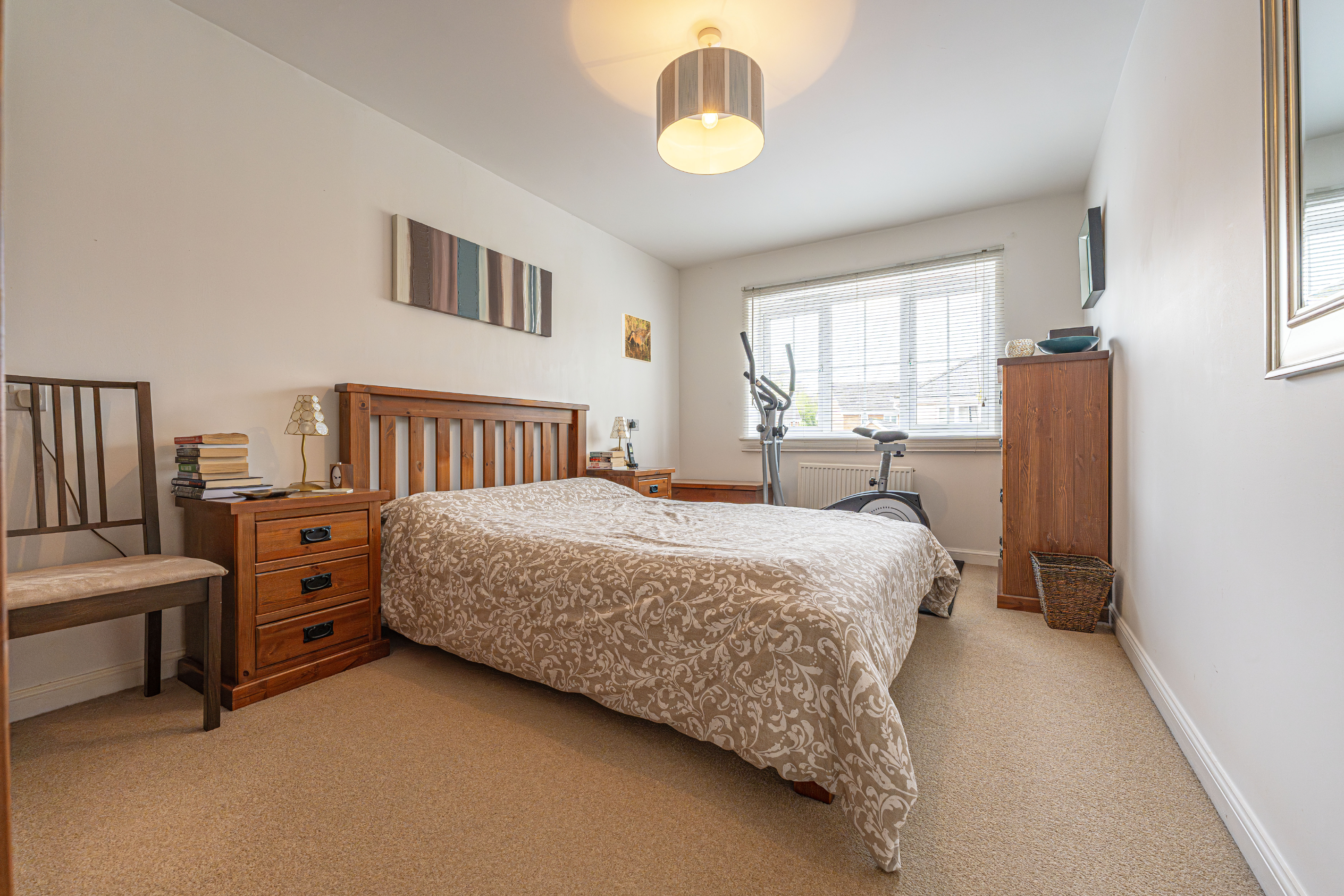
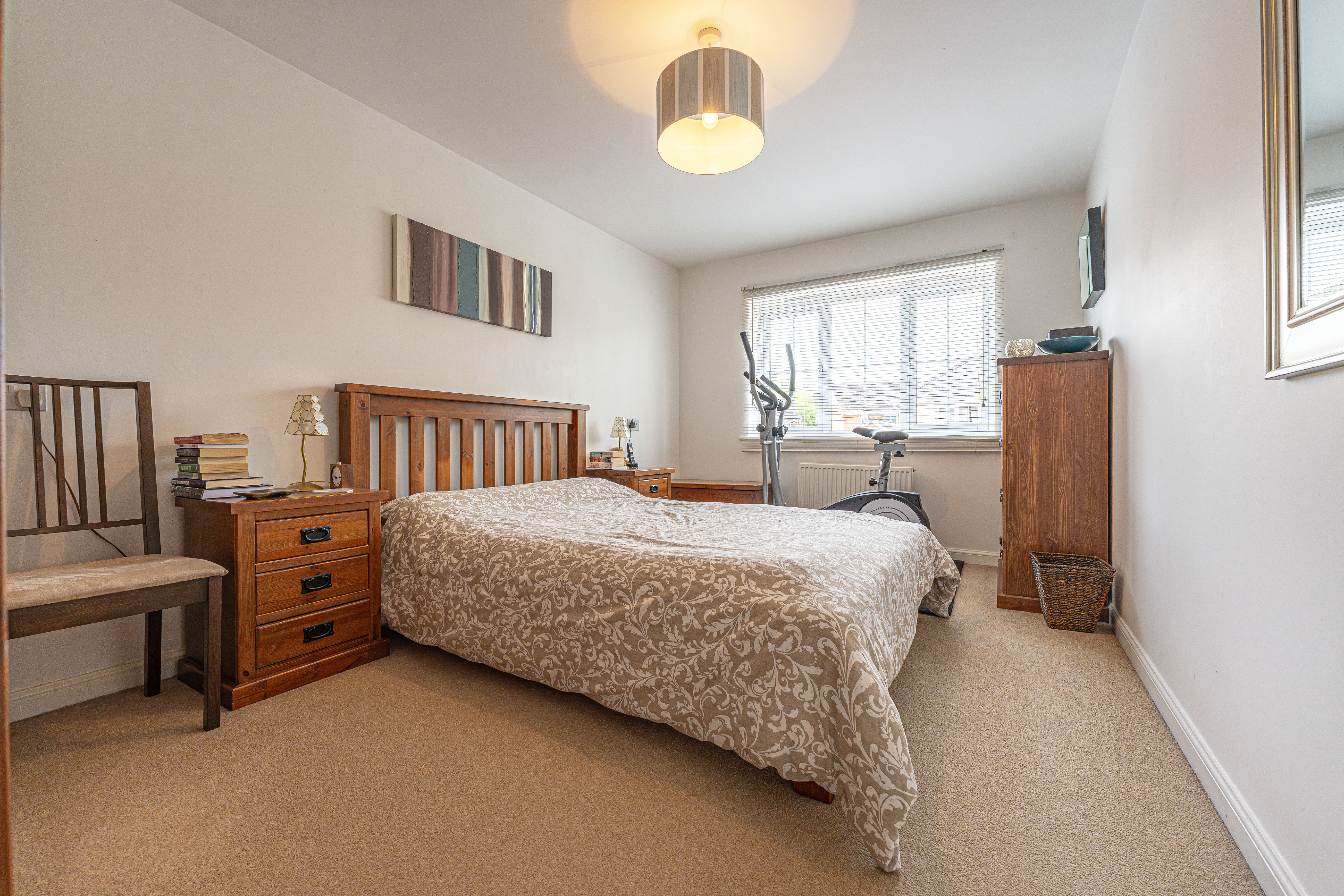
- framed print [621,313,652,363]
